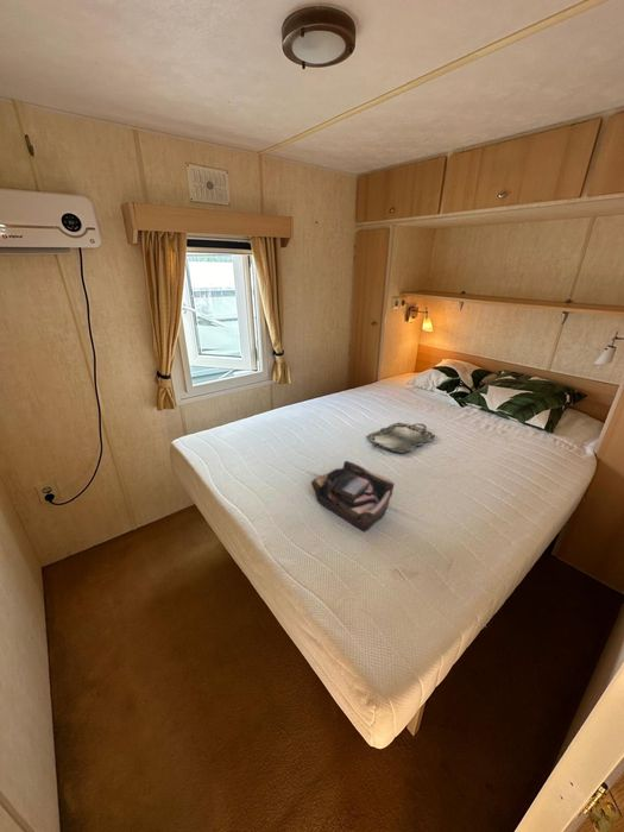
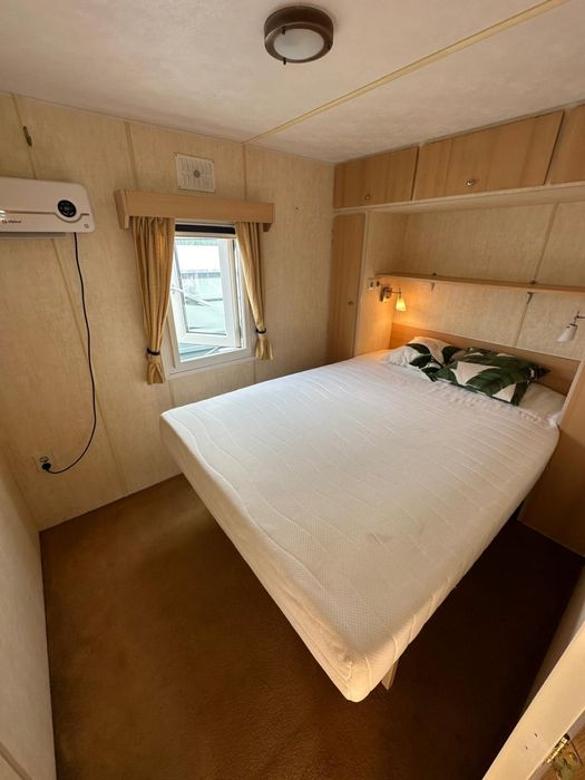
- tote bag [310,460,396,532]
- serving tray [365,422,436,454]
